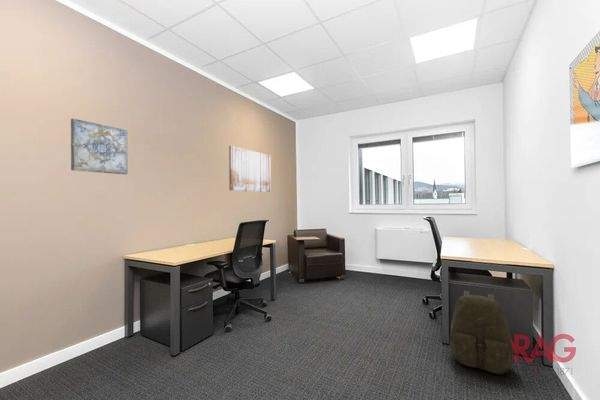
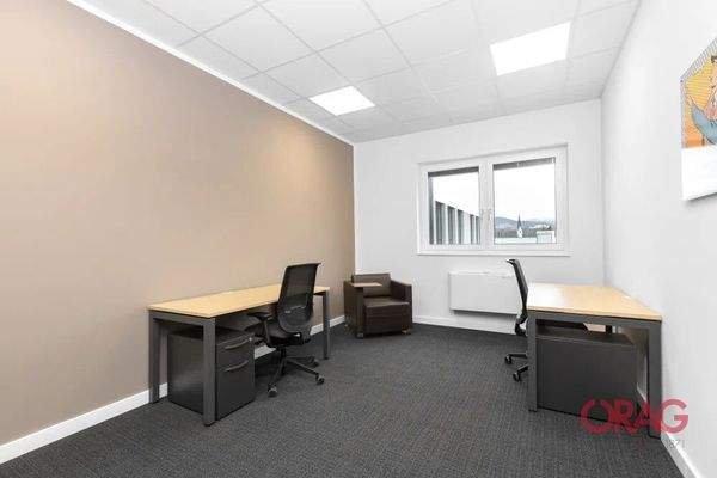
- backpack [449,290,515,375]
- wall art [70,118,128,175]
- wall art [228,145,272,193]
